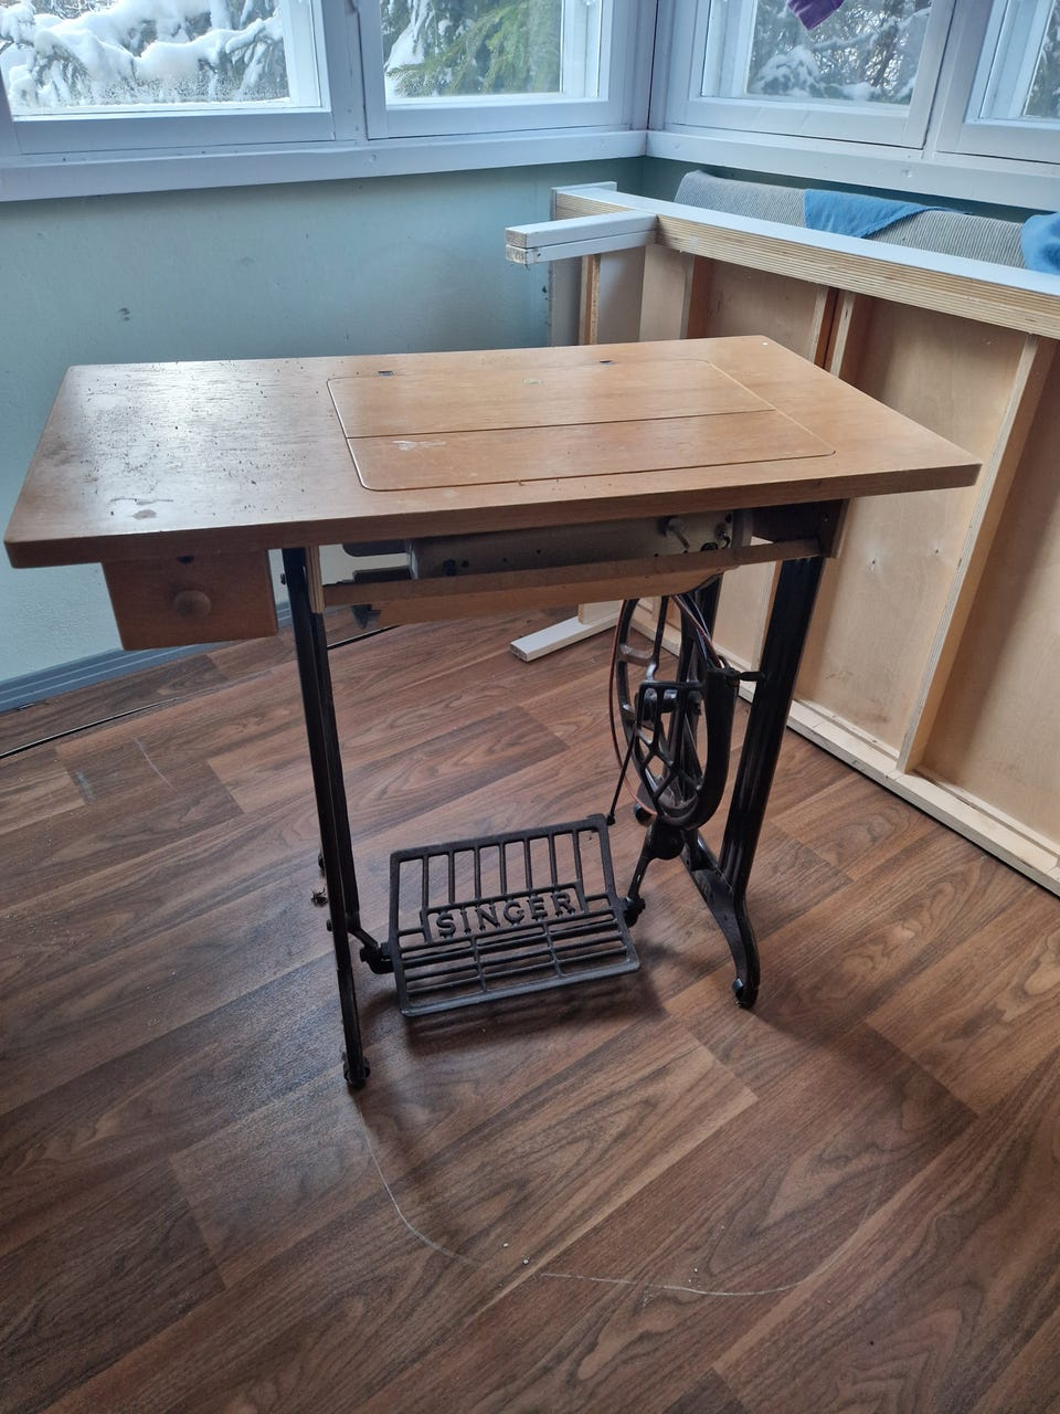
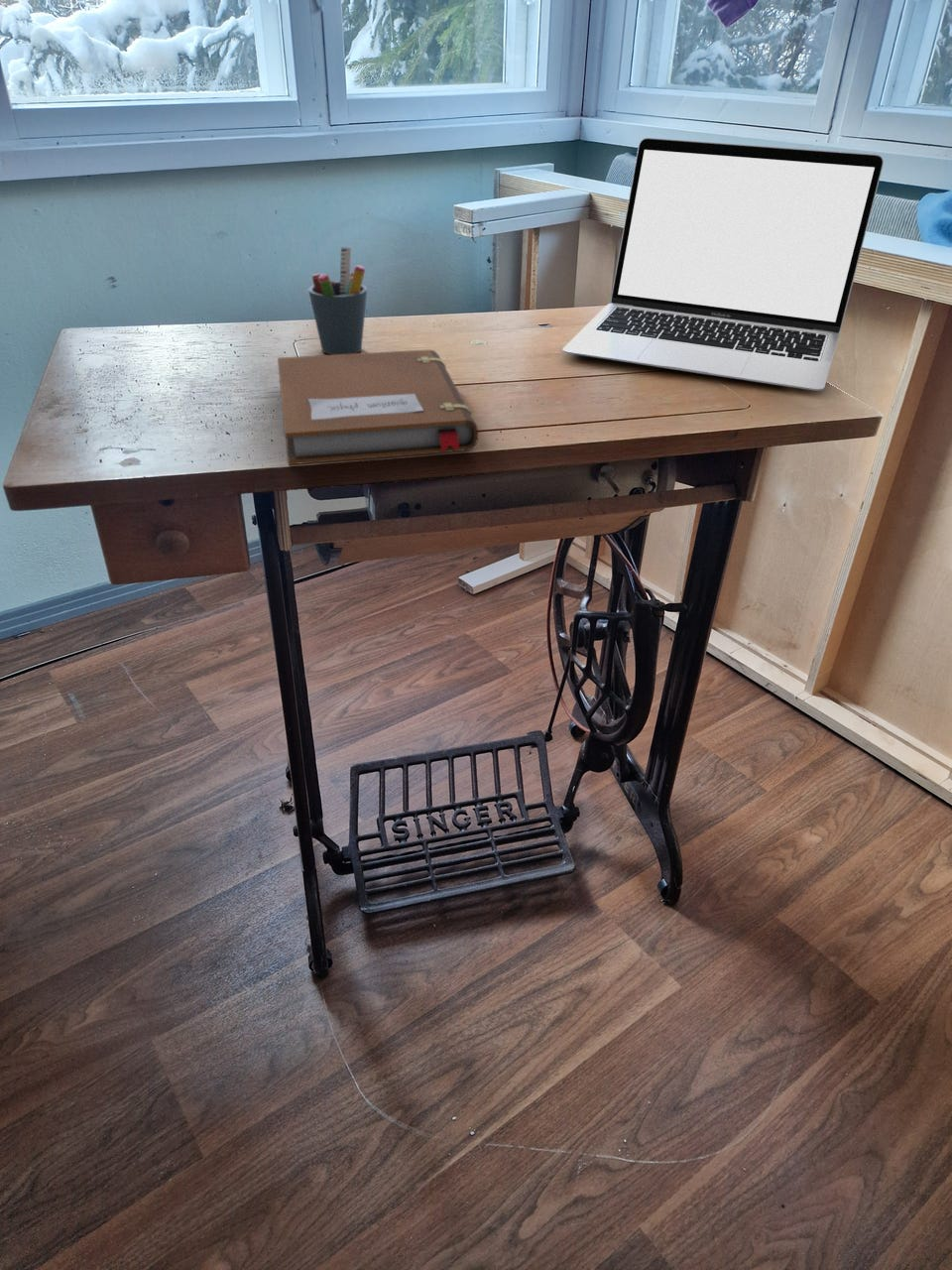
+ laptop [562,137,885,392]
+ notebook [277,348,479,465]
+ pen holder [307,246,368,355]
